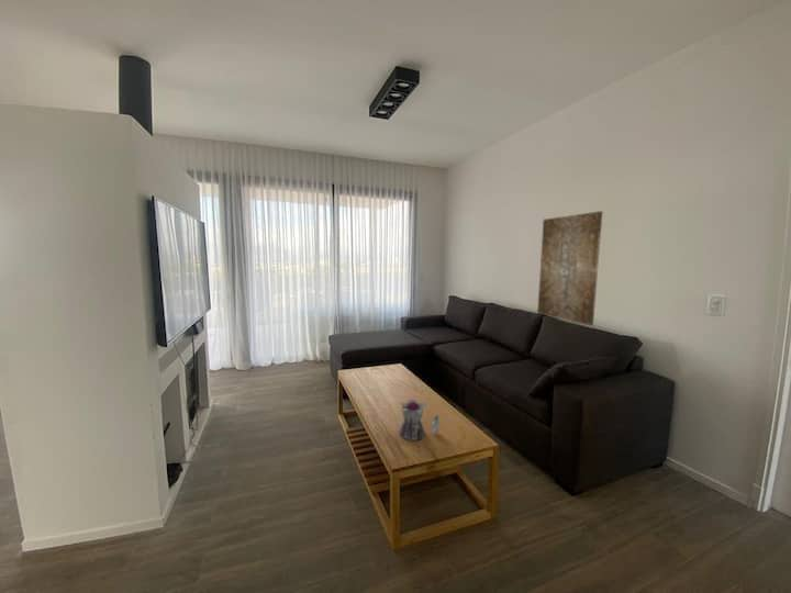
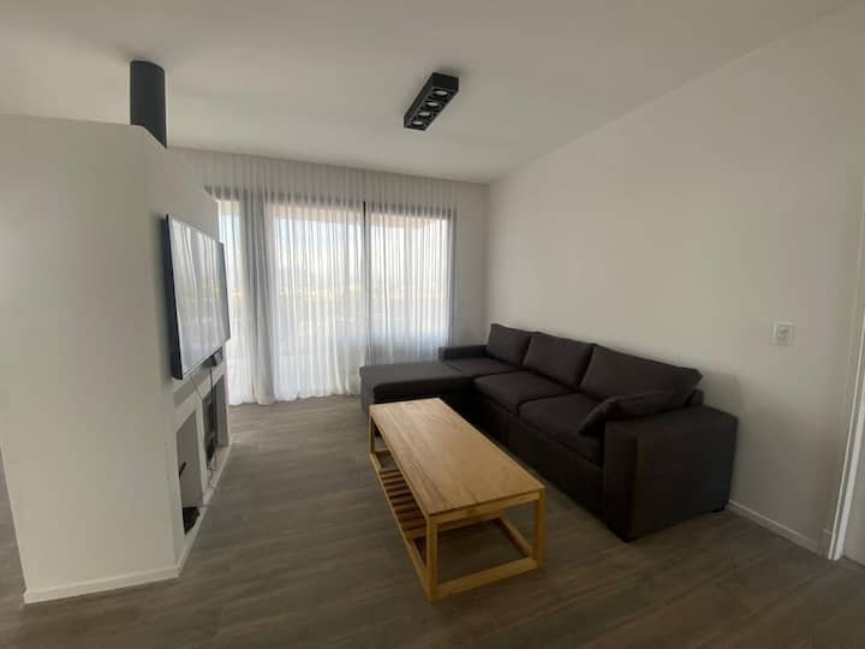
- teapot [398,398,439,441]
- wall art [536,210,603,326]
